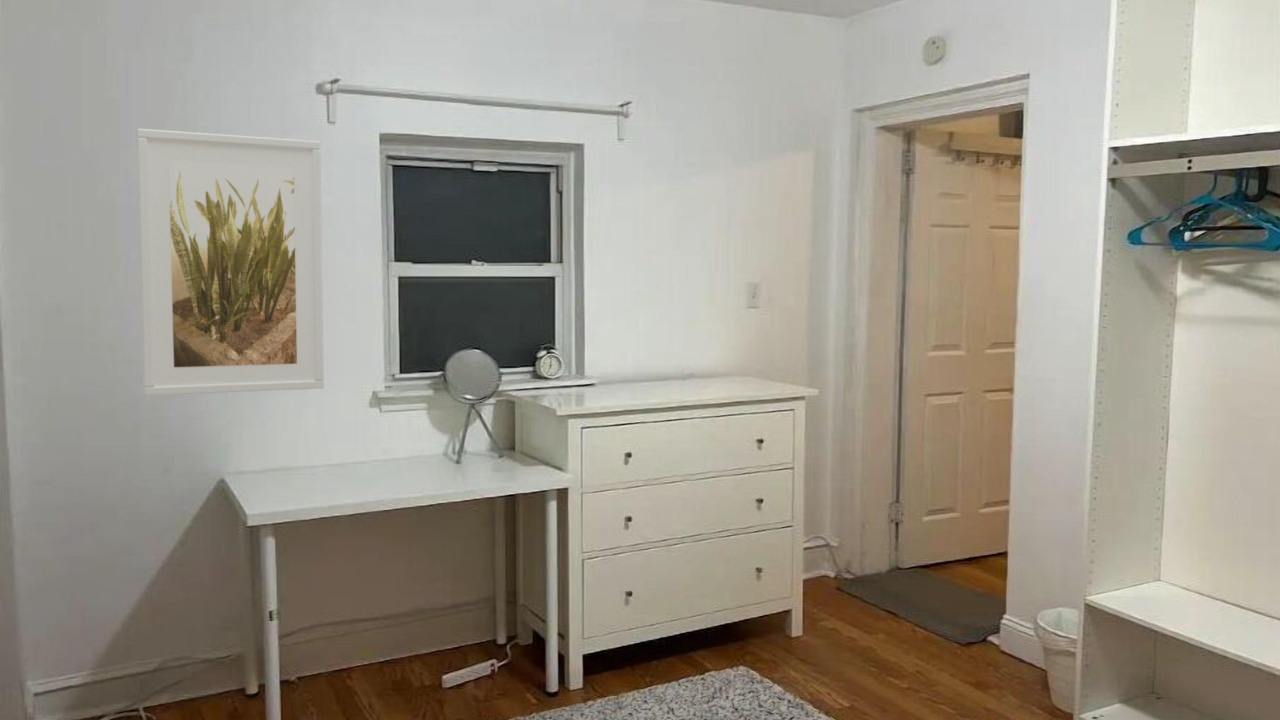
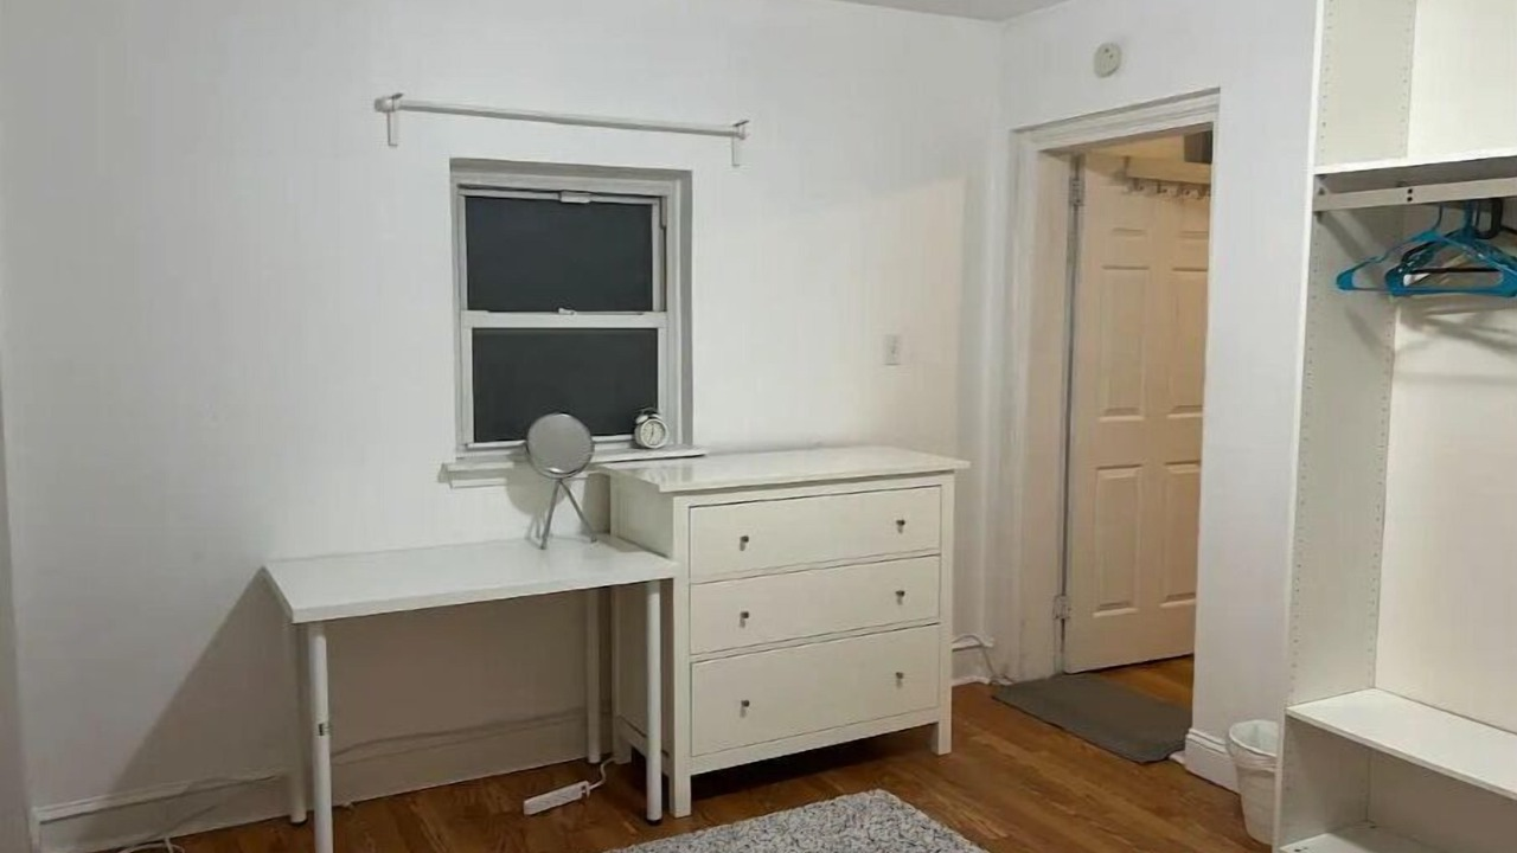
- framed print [136,128,325,397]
